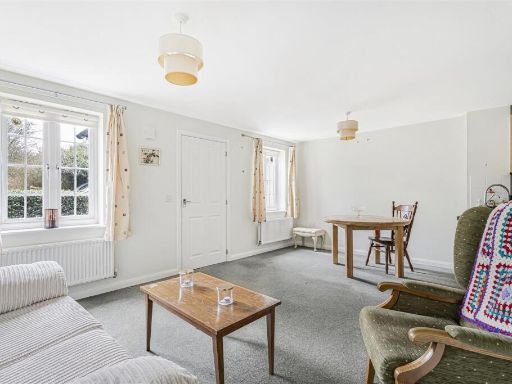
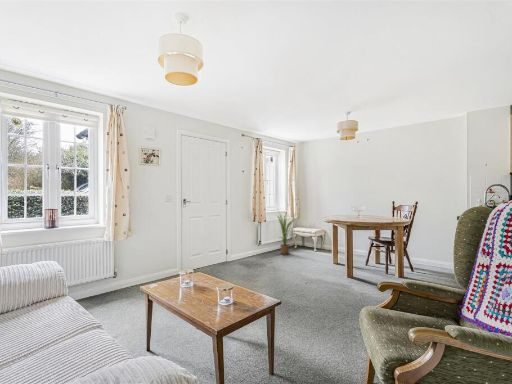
+ house plant [275,208,298,255]
